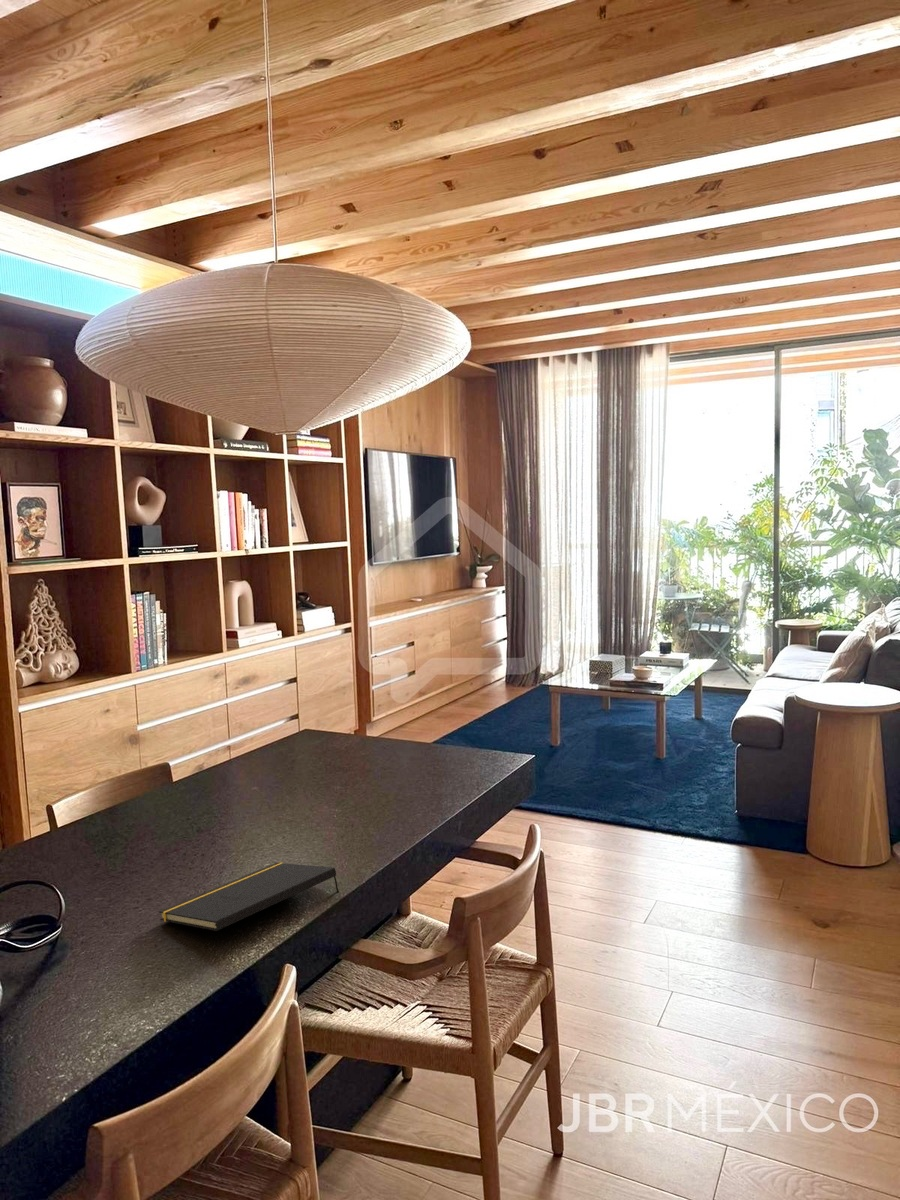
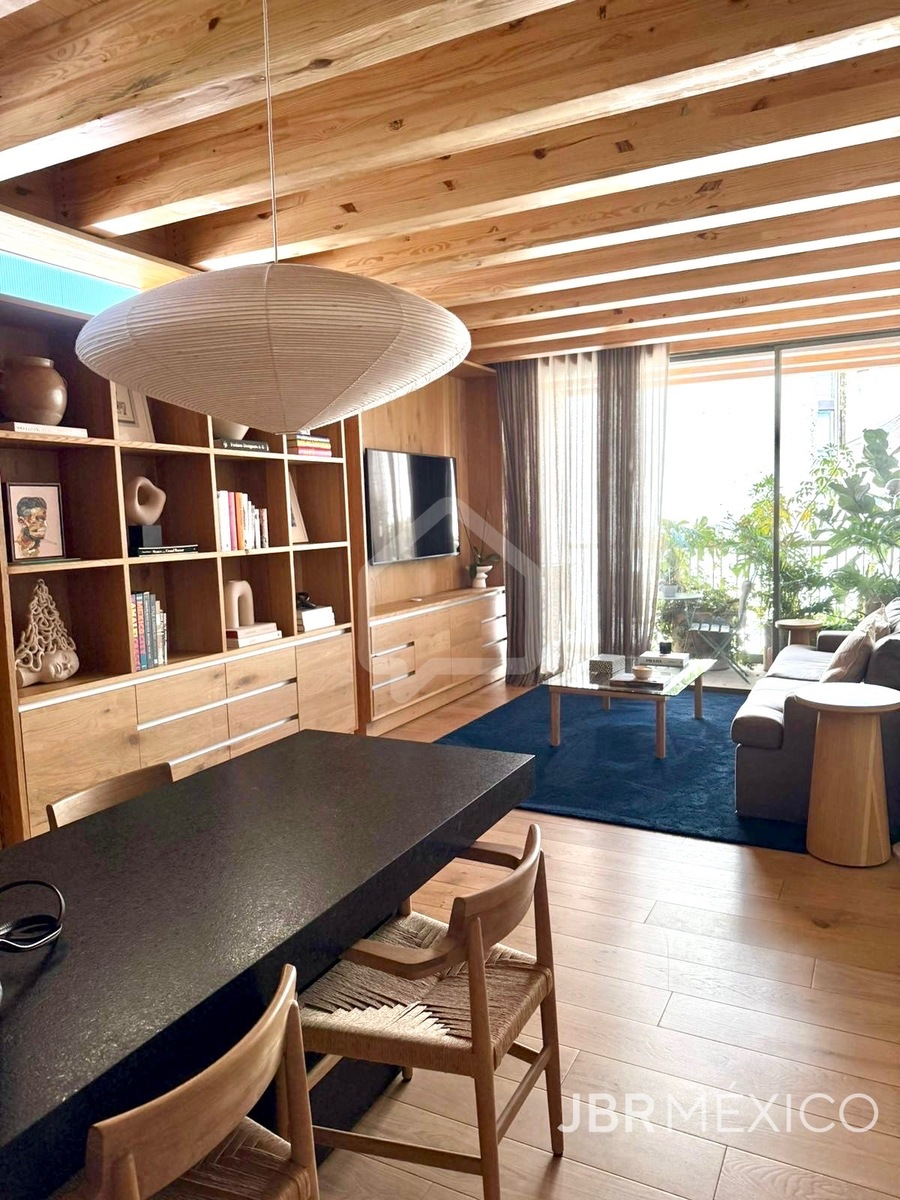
- notepad [158,862,340,932]
